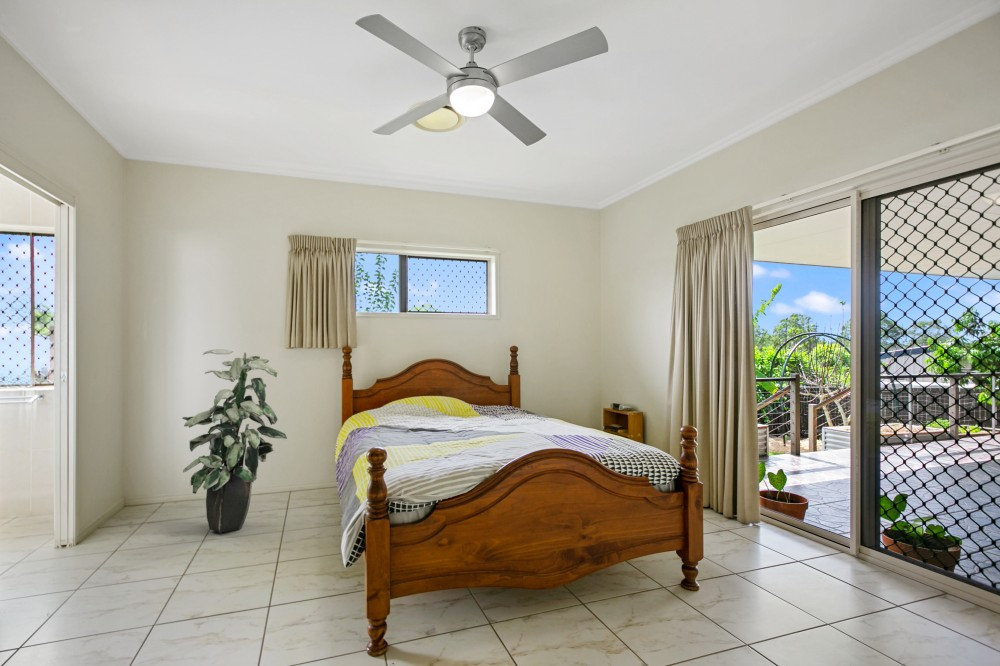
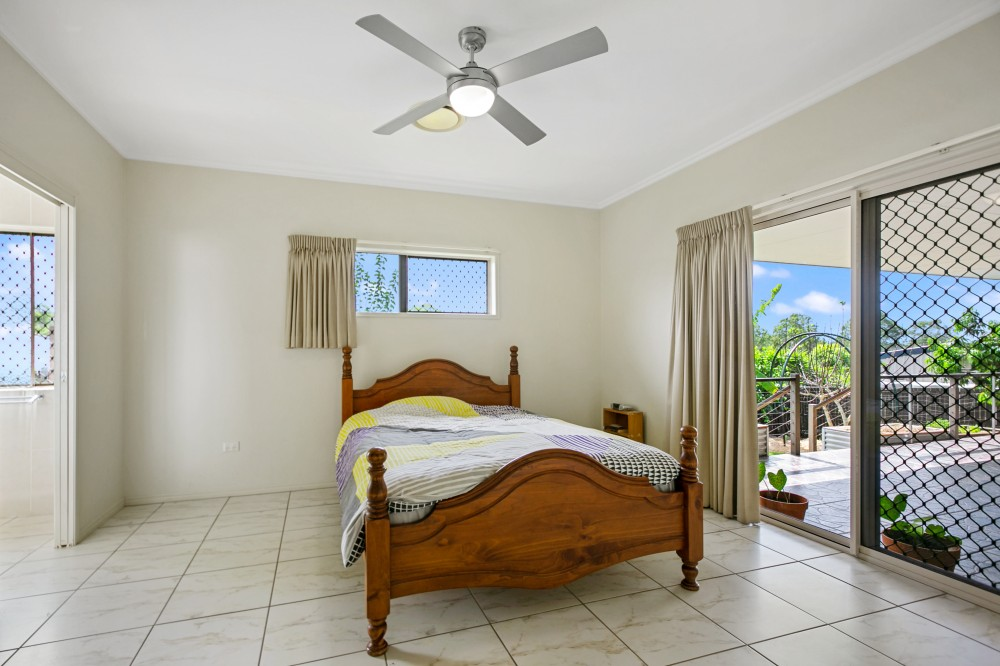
- indoor plant [181,348,288,533]
